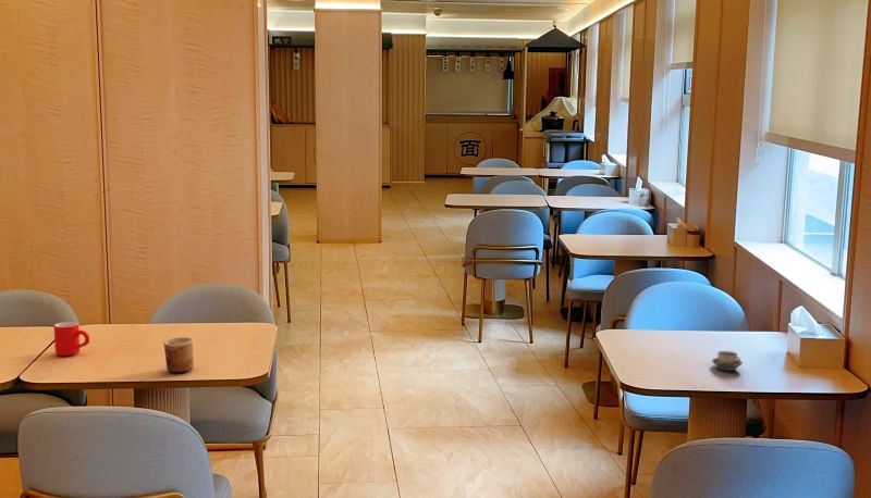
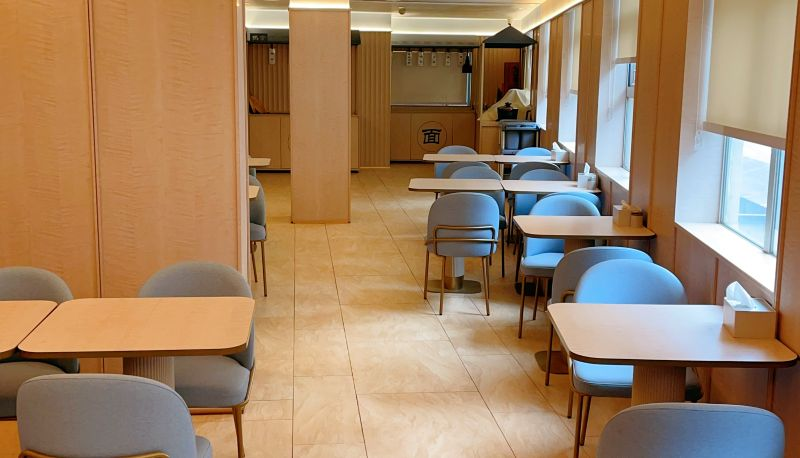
- cup [711,350,744,372]
- mug [53,321,90,357]
- cup [162,336,195,373]
